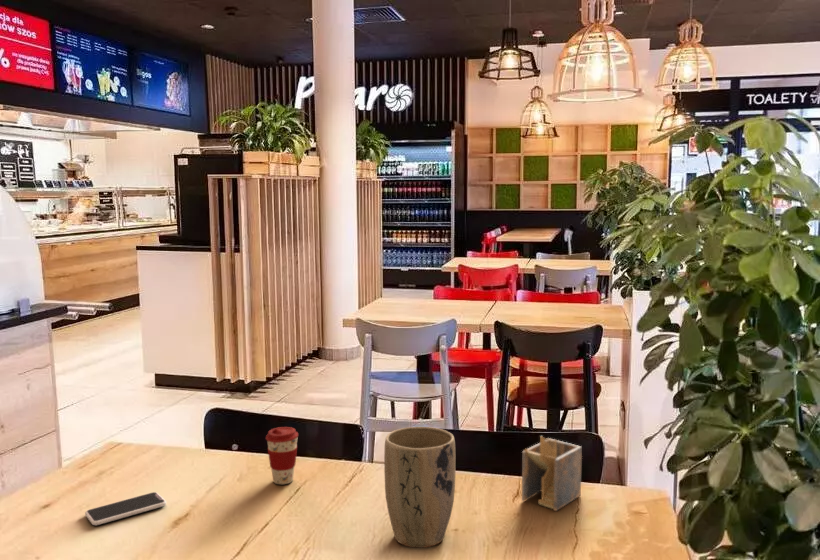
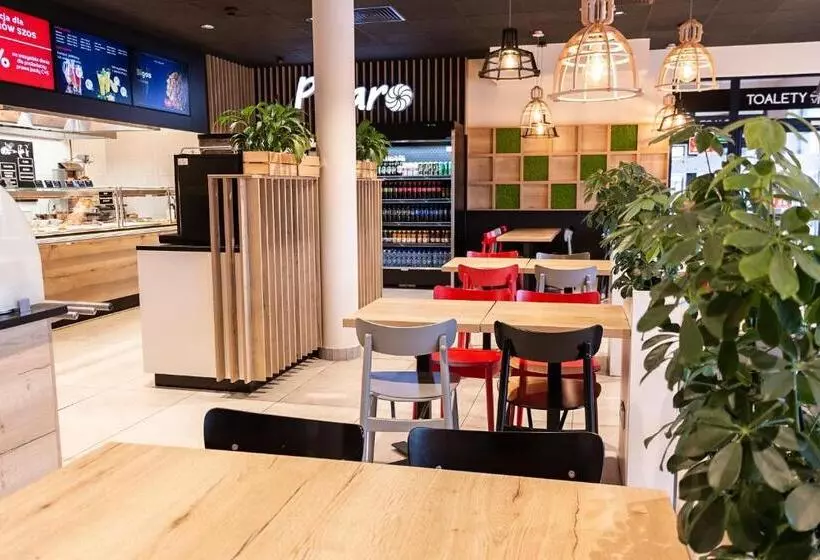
- napkin holder [521,435,583,512]
- smartphone [84,491,167,526]
- coffee cup [265,426,299,485]
- plant pot [383,426,456,549]
